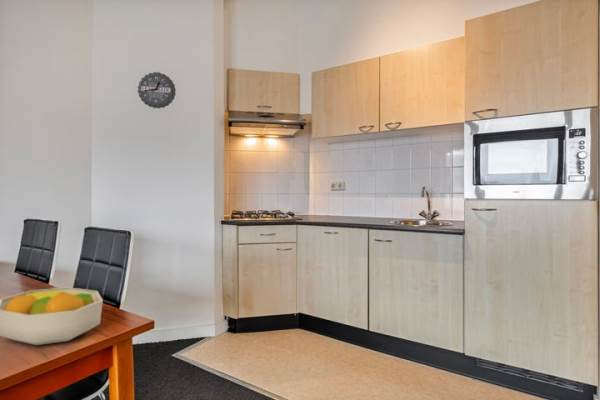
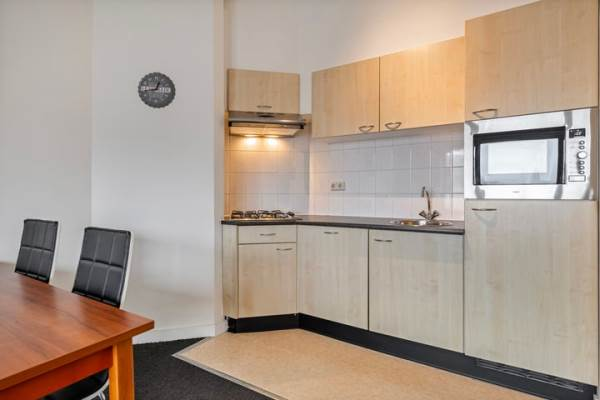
- fruit bowl [0,286,104,346]
